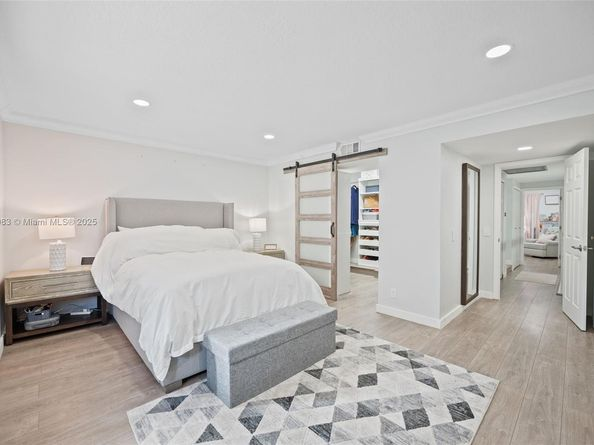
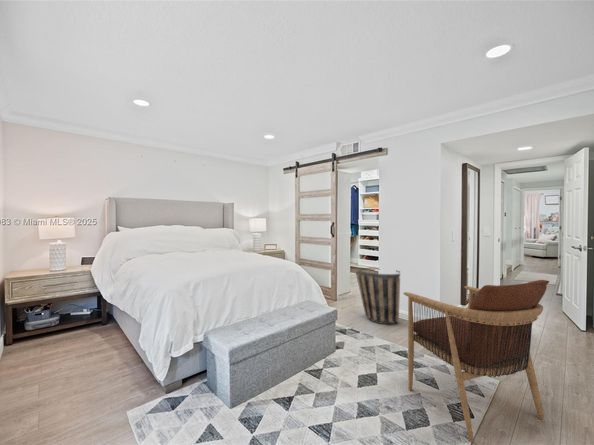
+ armchair [402,279,550,443]
+ basket [355,267,401,325]
